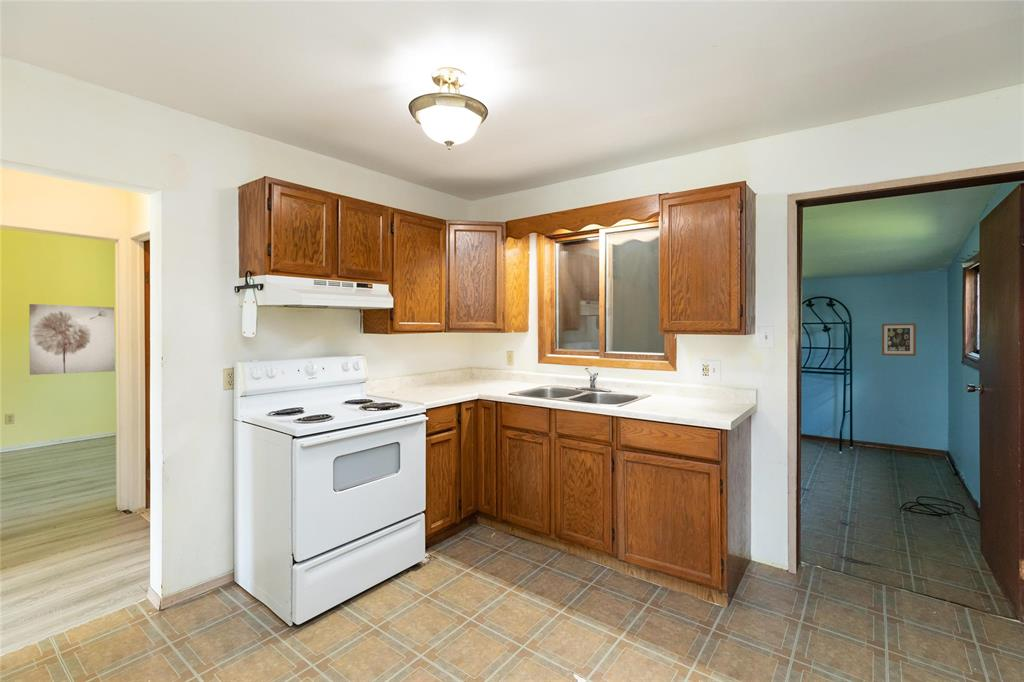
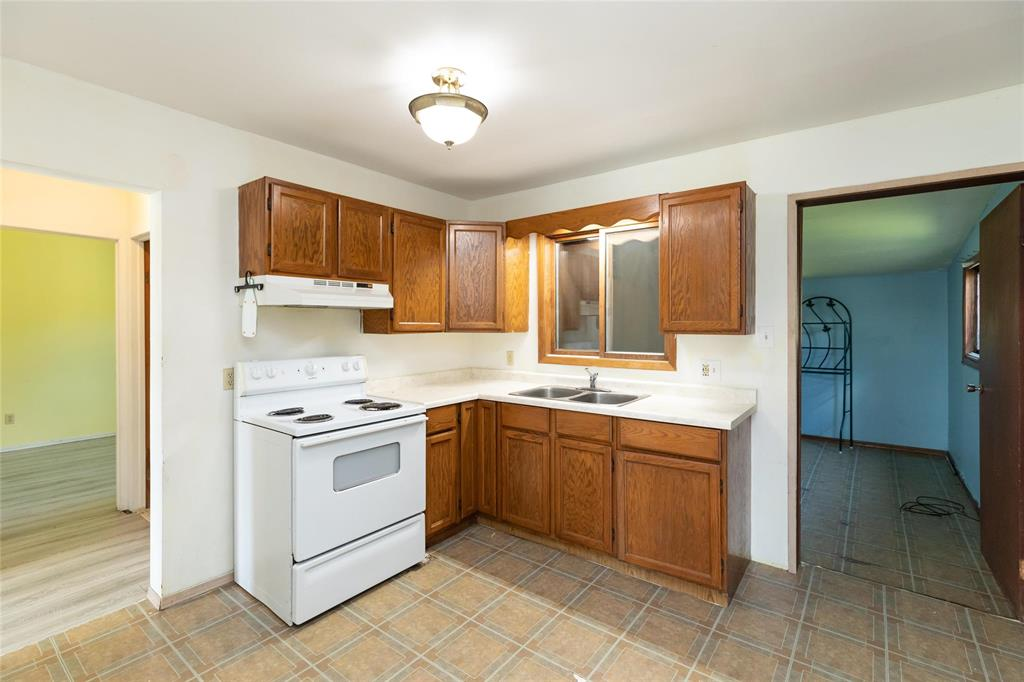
- wall art [881,322,917,357]
- wall art [28,303,116,376]
